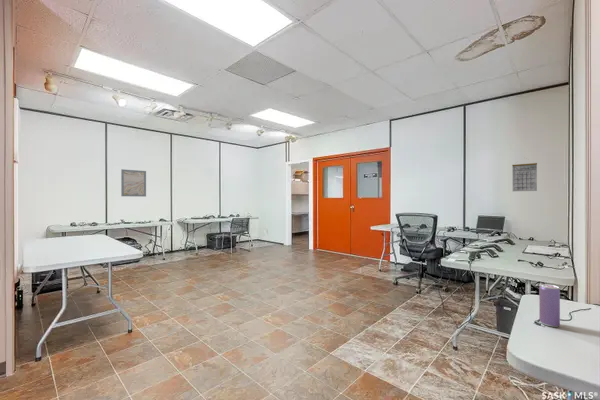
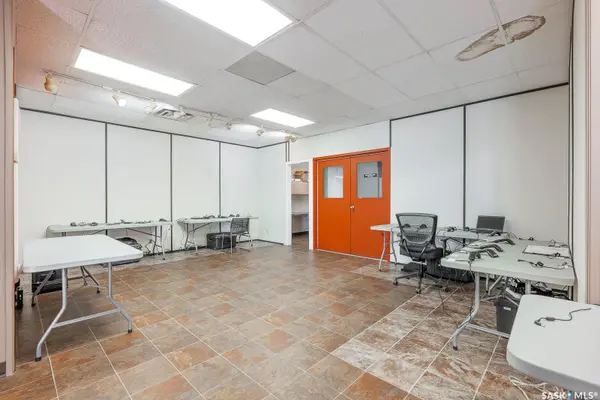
- wall art [120,168,147,198]
- calendar [511,157,538,192]
- beverage can [538,283,561,328]
